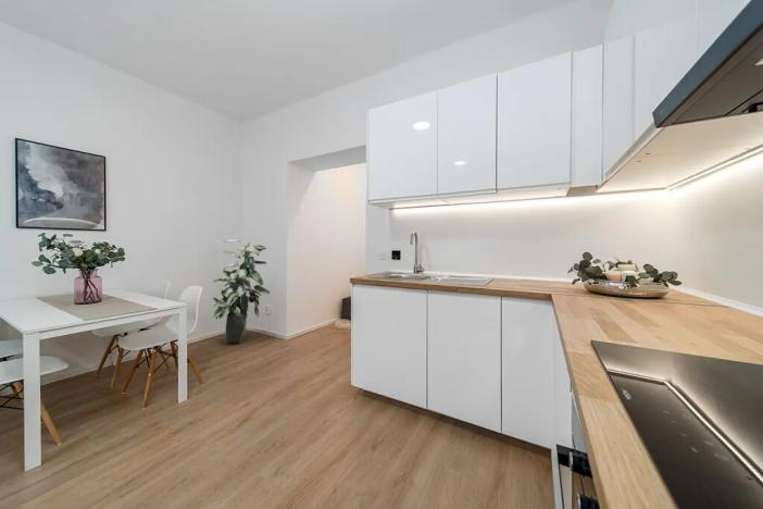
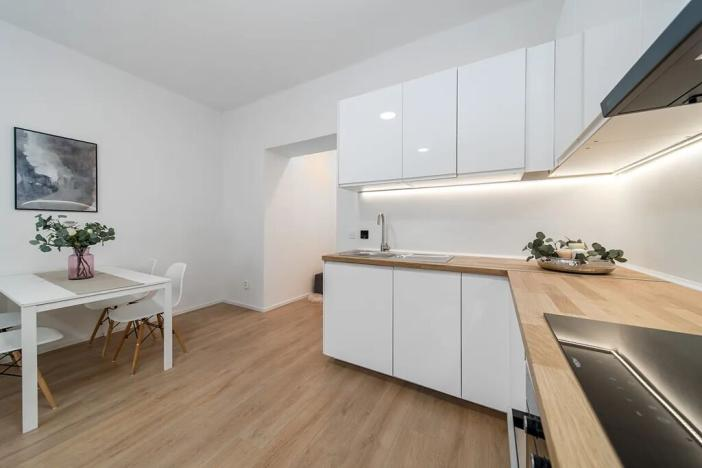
- indoor plant [212,238,271,344]
